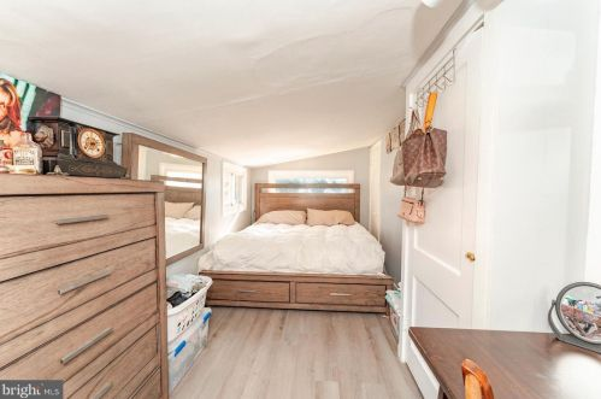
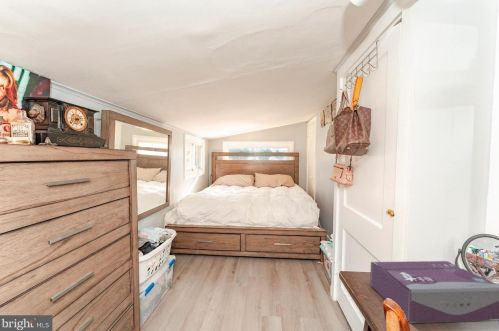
+ tissue box [369,260,499,324]
